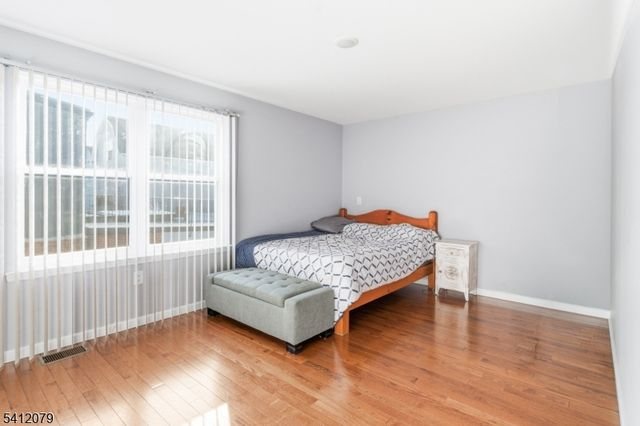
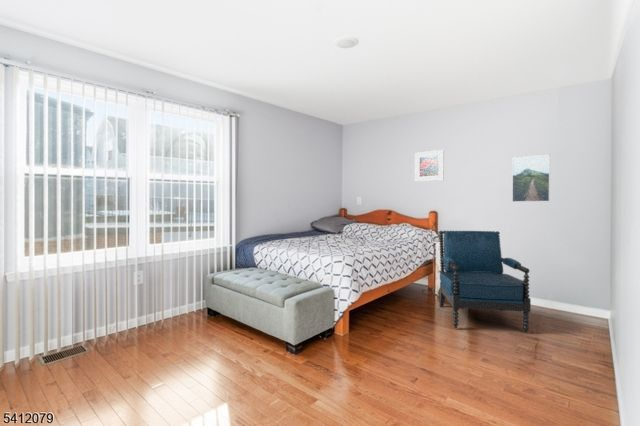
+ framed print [414,149,445,183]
+ chair [438,230,532,333]
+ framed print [511,153,551,203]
